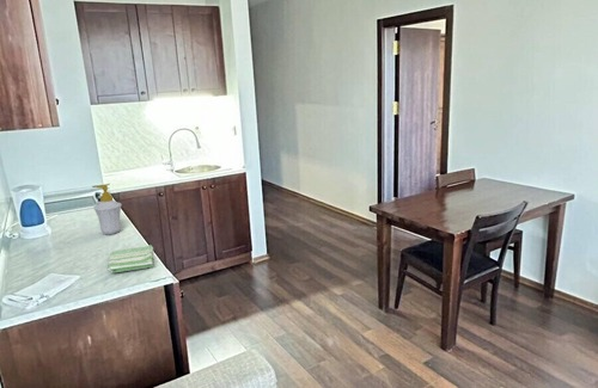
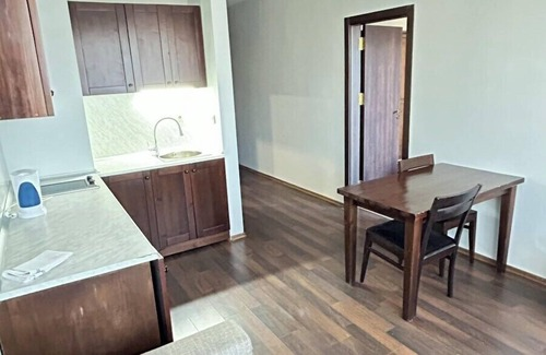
- dish towel [108,244,154,273]
- soap bottle [91,183,123,235]
